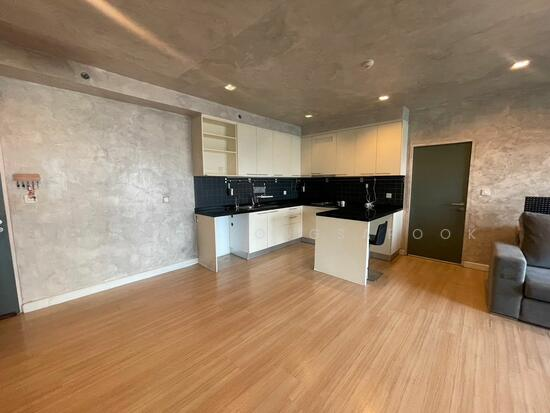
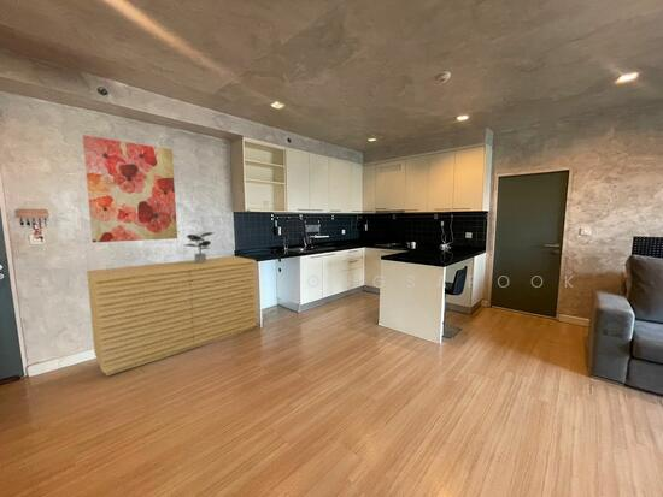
+ sideboard [86,255,258,377]
+ potted plant [184,231,215,264]
+ wall art [82,134,178,243]
